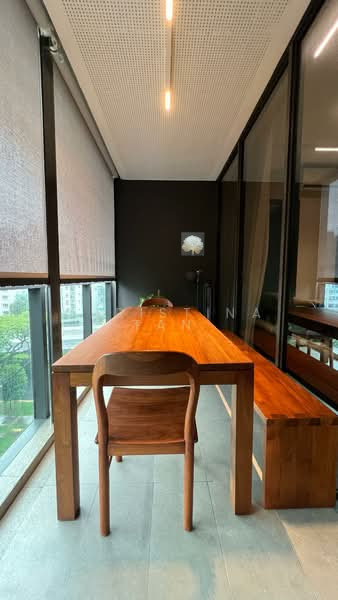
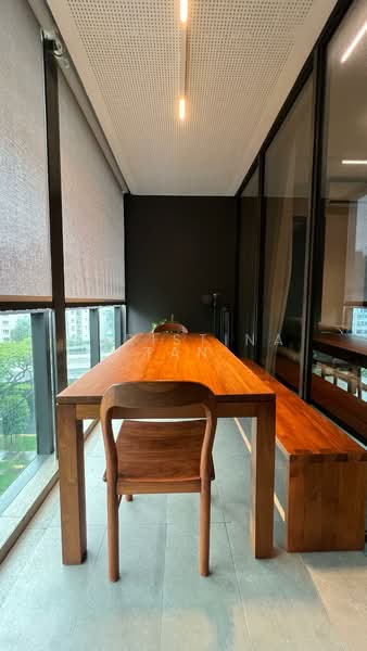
- wall art [180,231,205,257]
